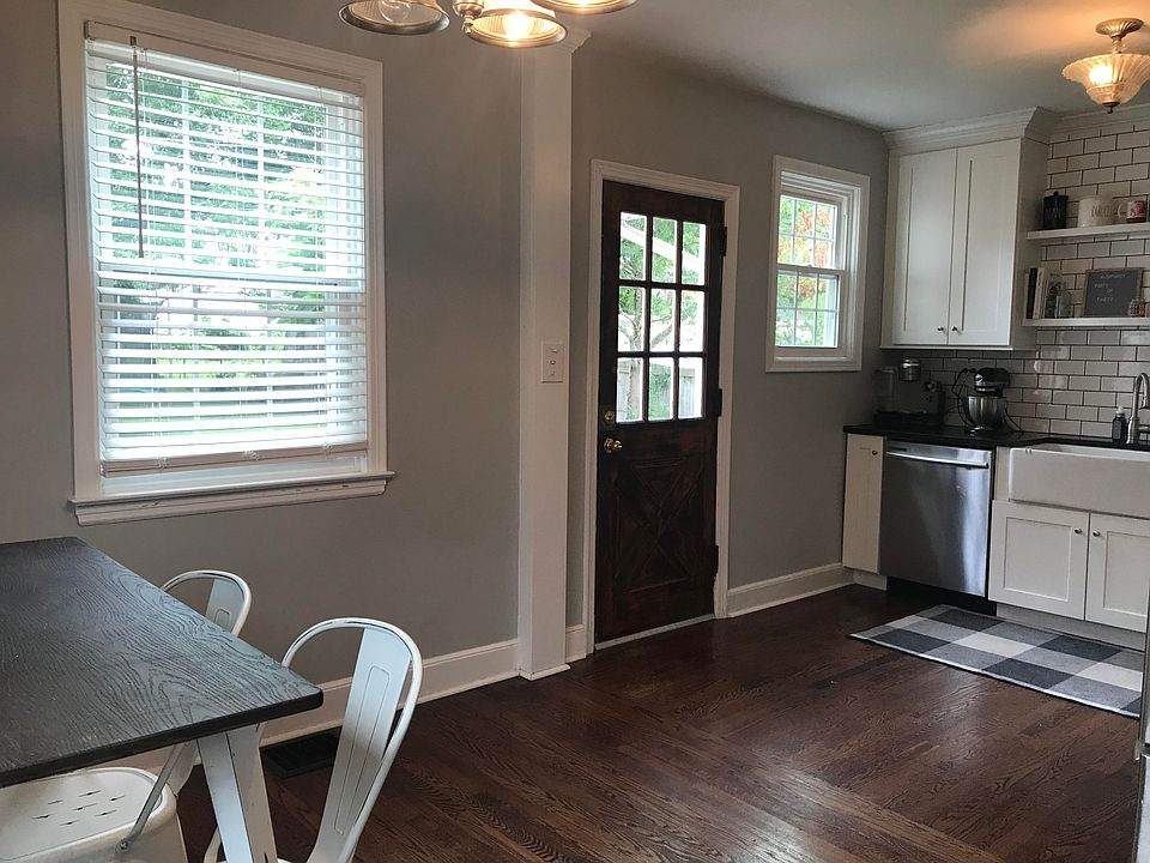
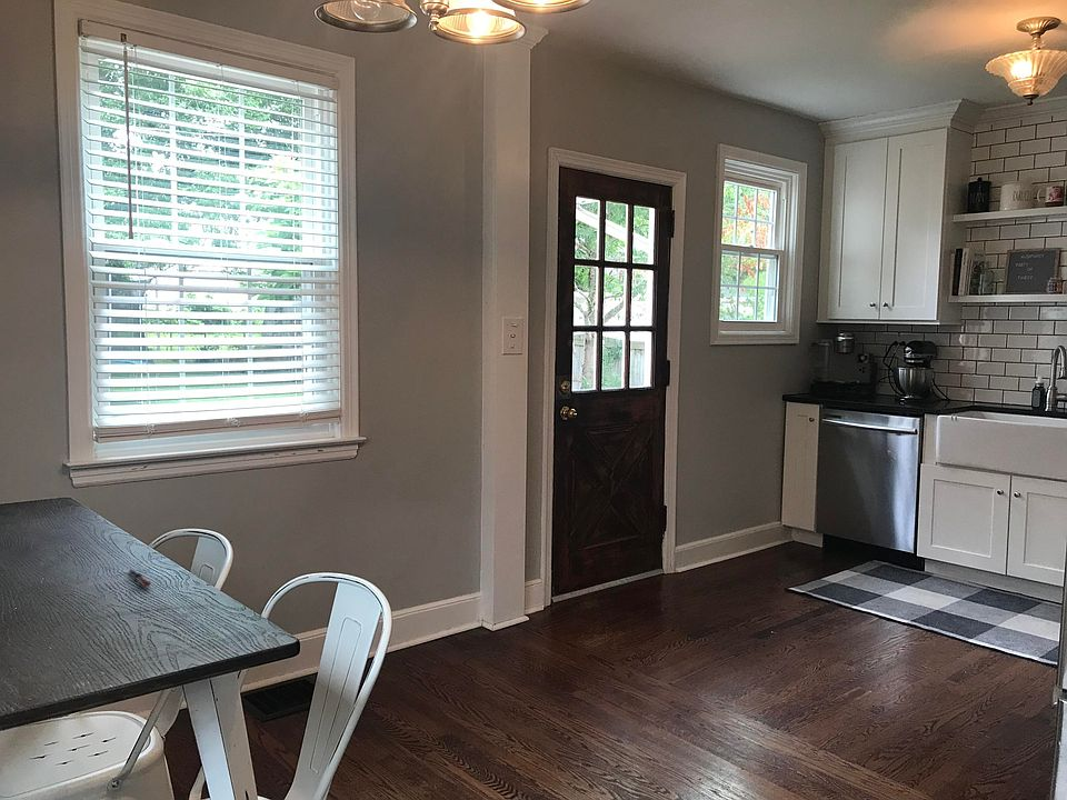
+ pen [127,568,152,588]
